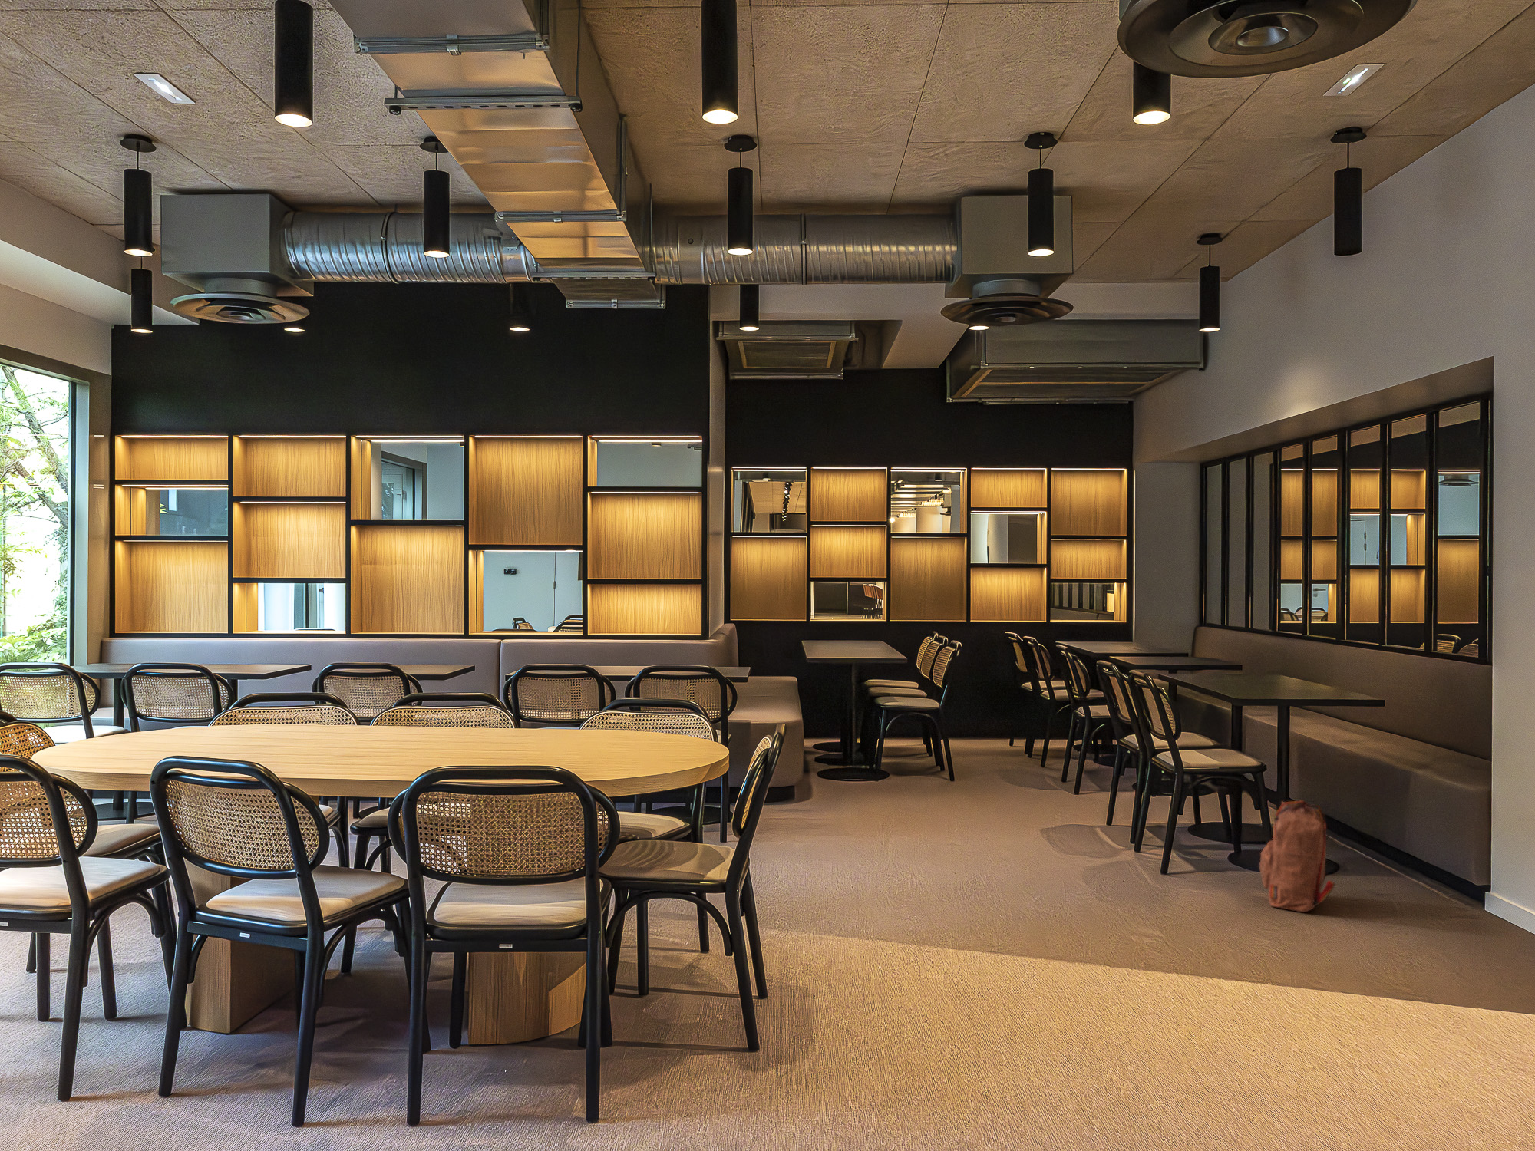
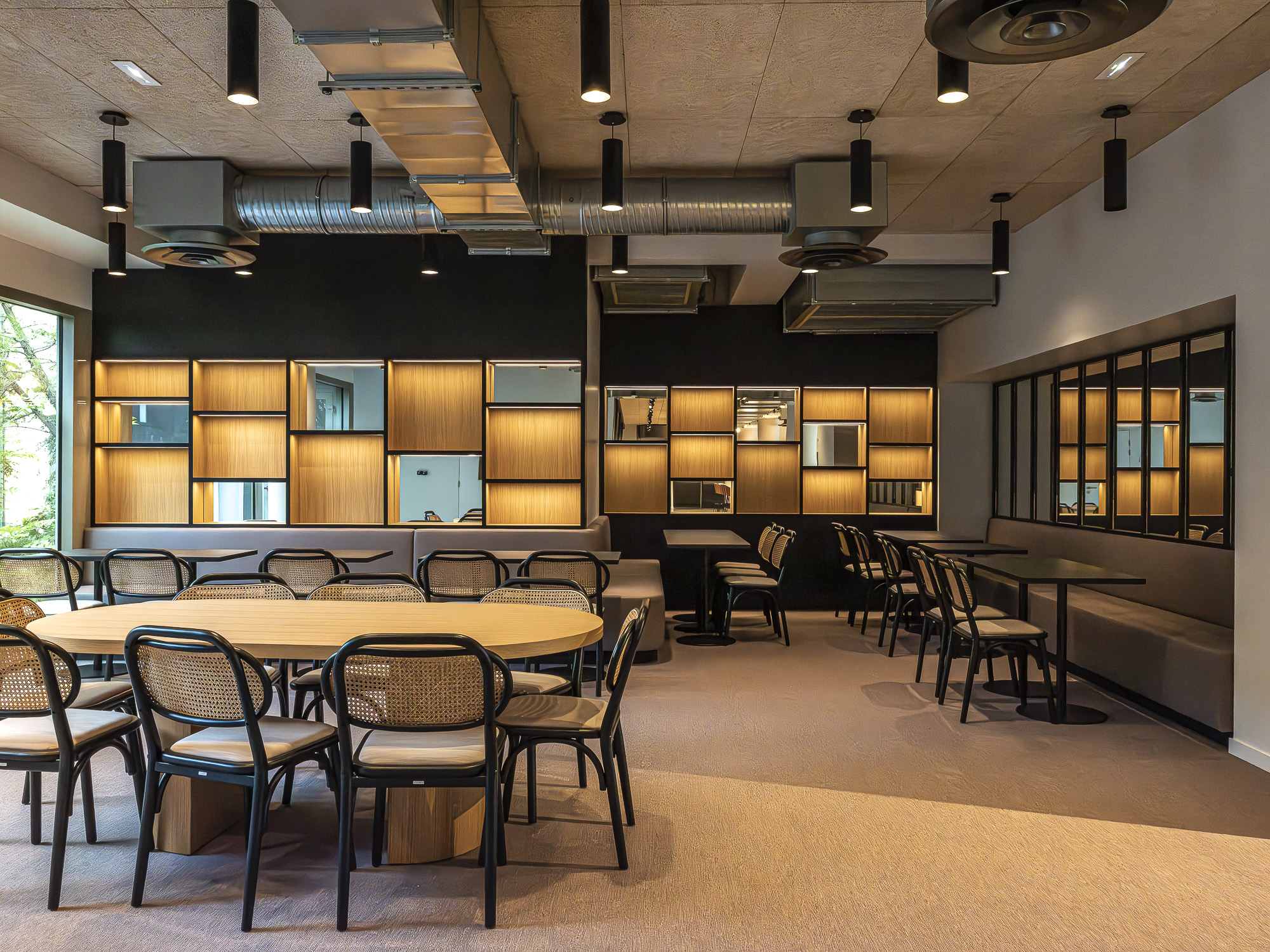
- backpack [1258,799,1337,913]
